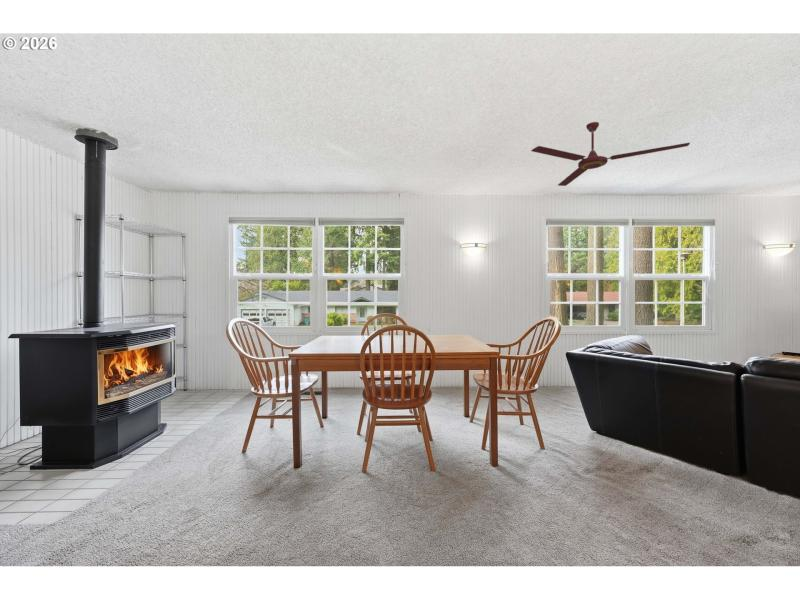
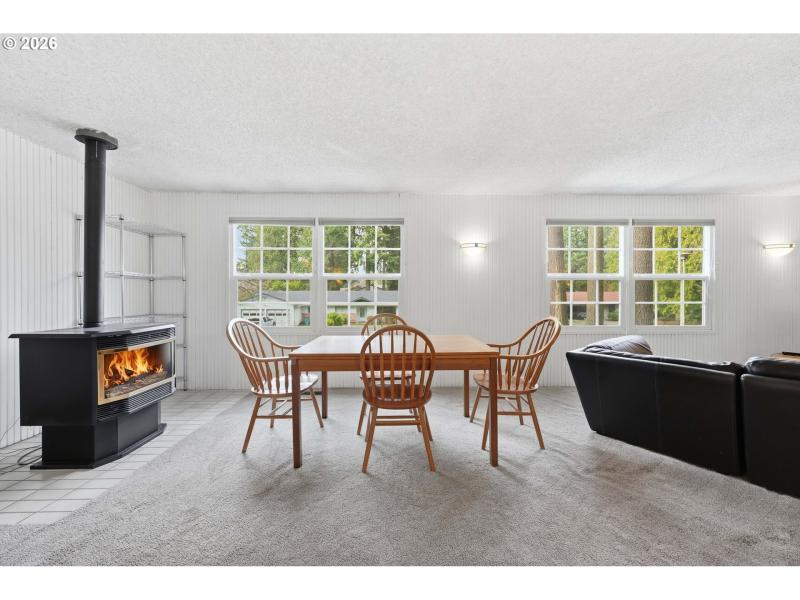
- ceiling fan [530,121,691,187]
